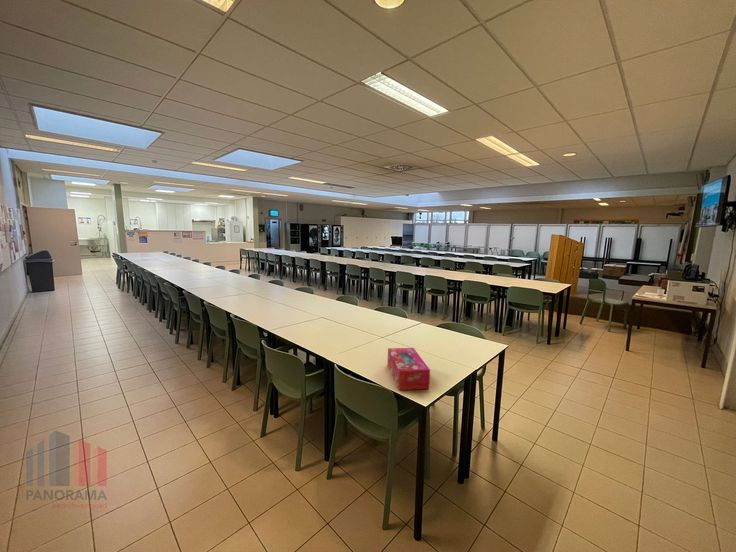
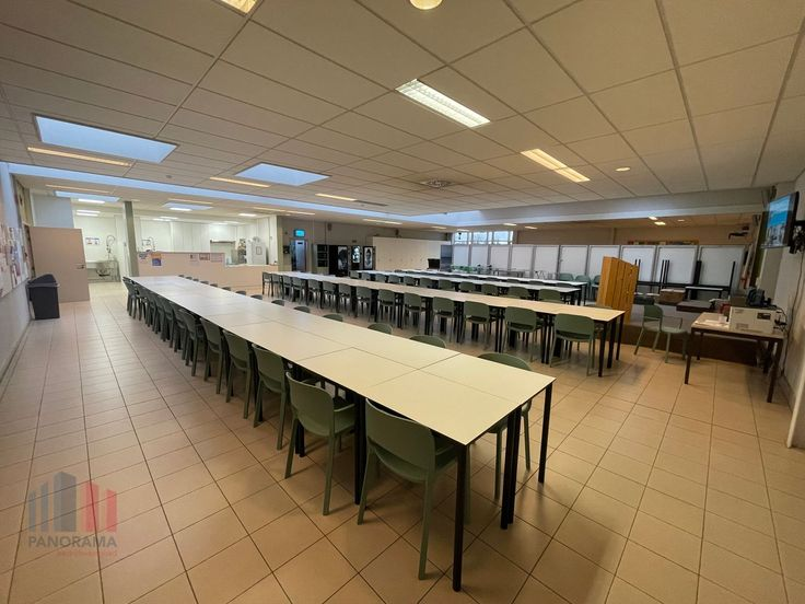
- tissue box [386,347,431,391]
